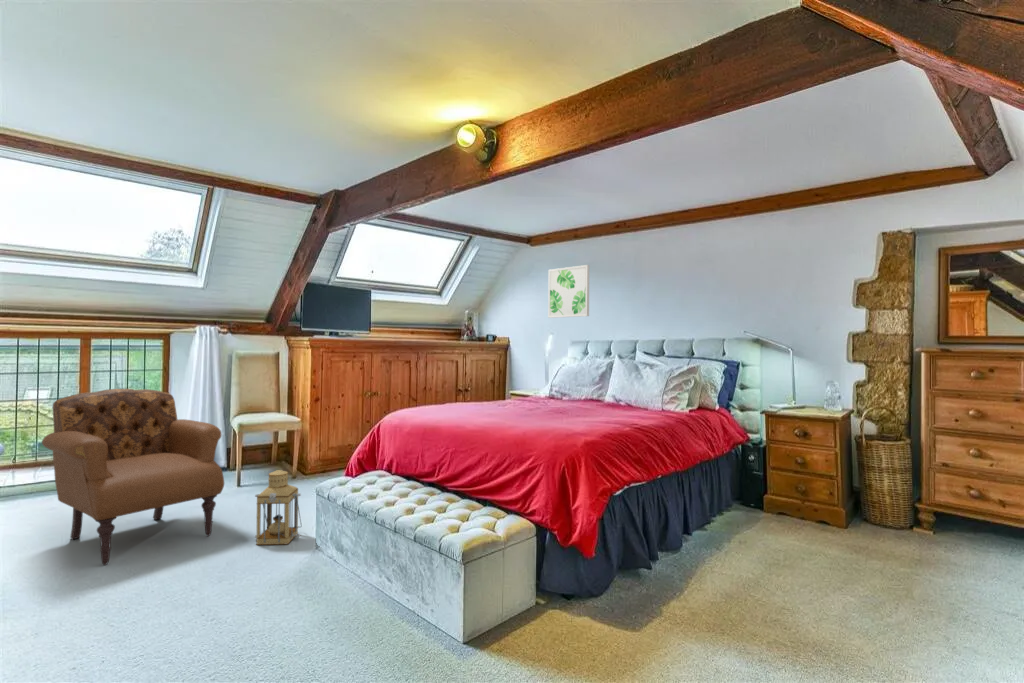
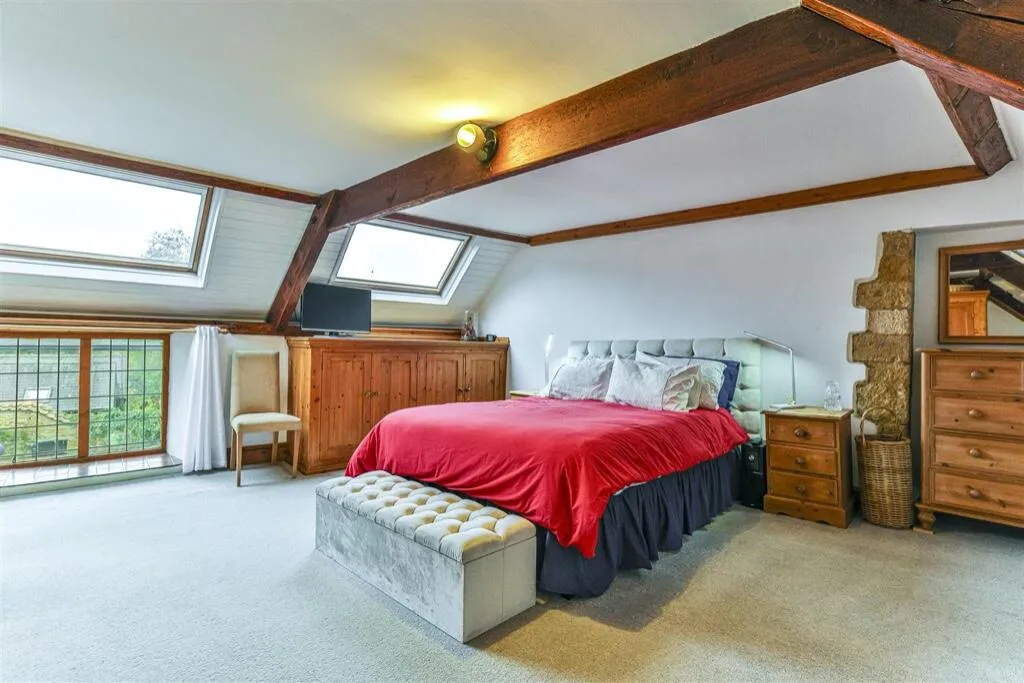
- lantern [254,469,303,546]
- armchair [41,388,225,566]
- wall art [547,264,590,319]
